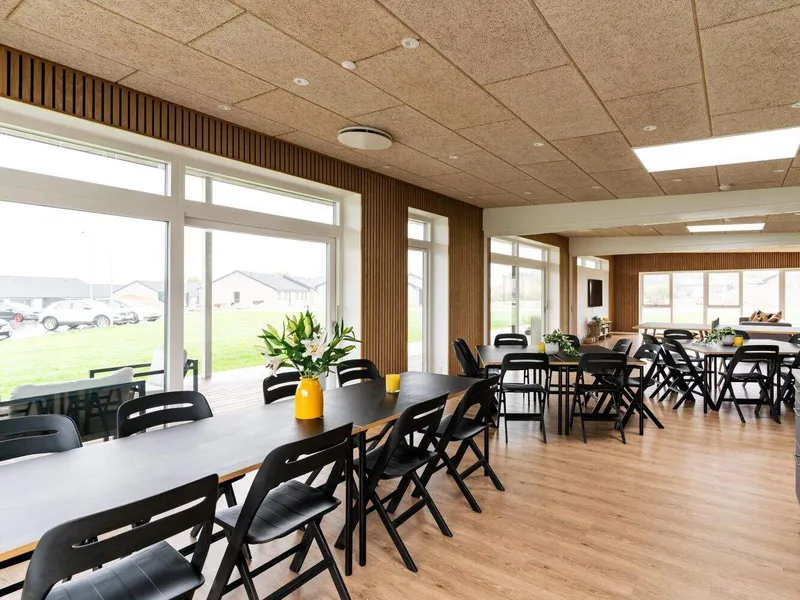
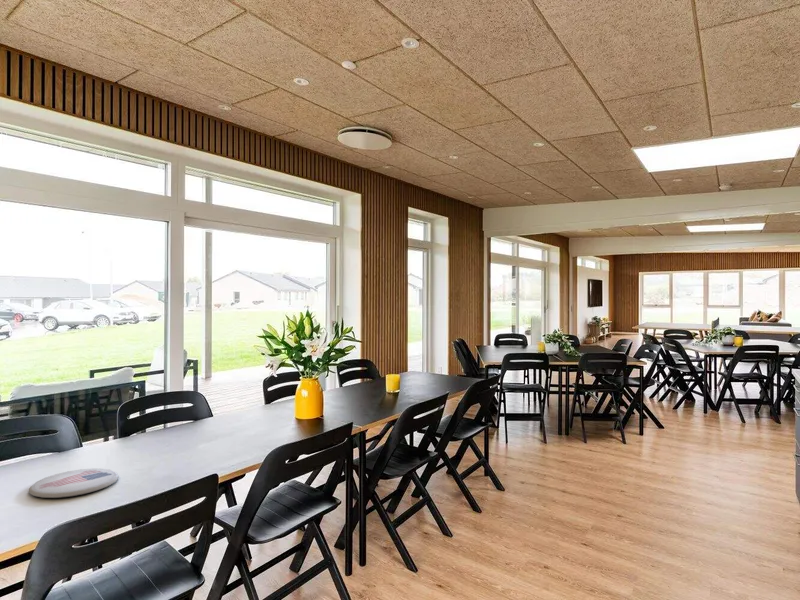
+ plate [28,468,120,499]
